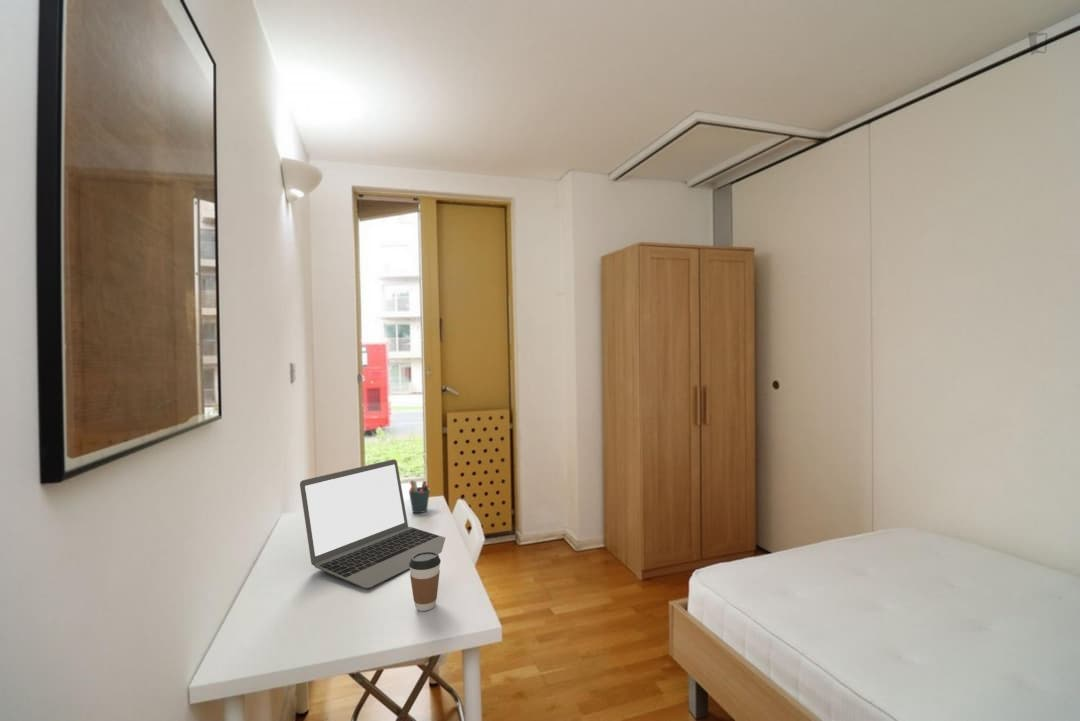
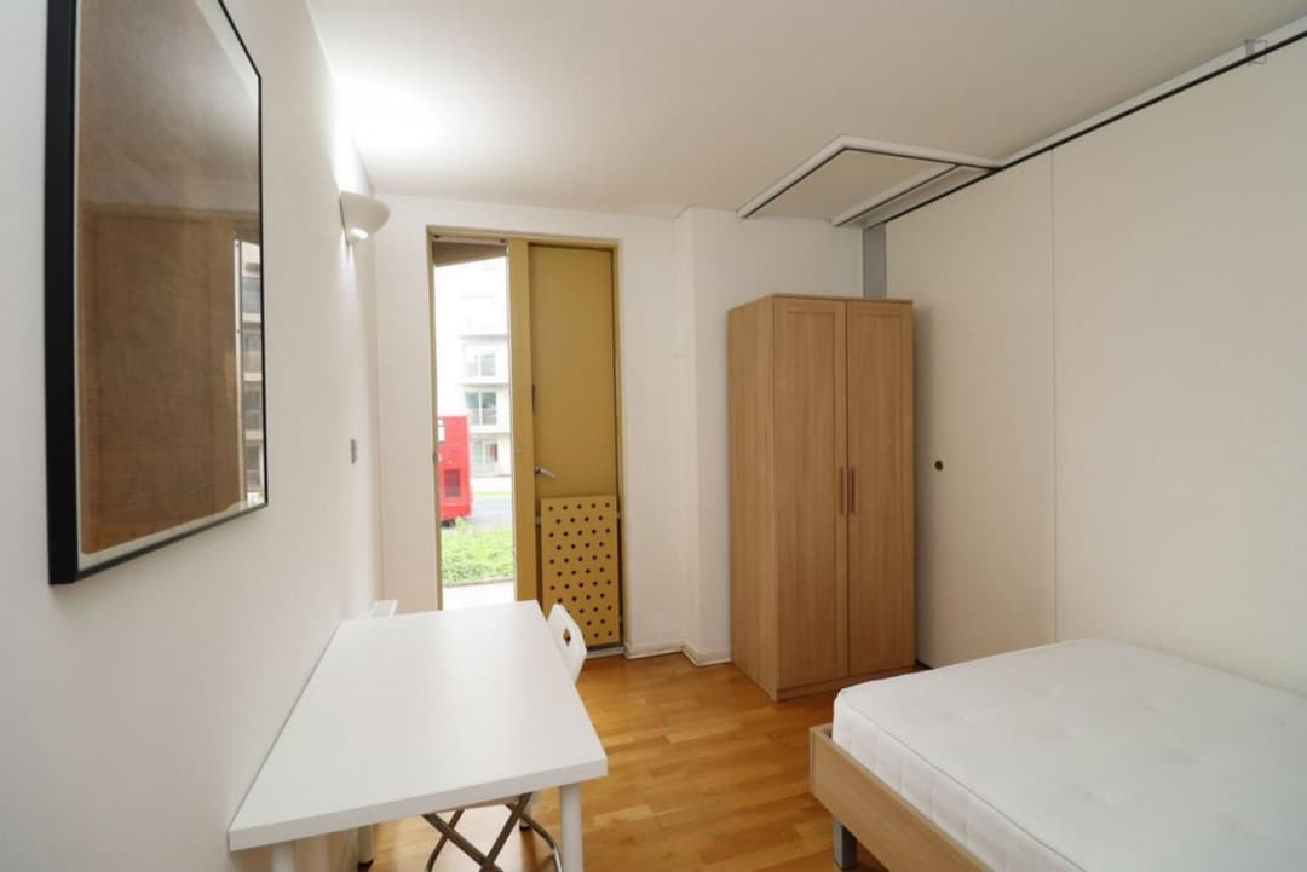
- coffee cup [409,552,442,612]
- pen holder [408,479,431,514]
- laptop [299,458,446,589]
